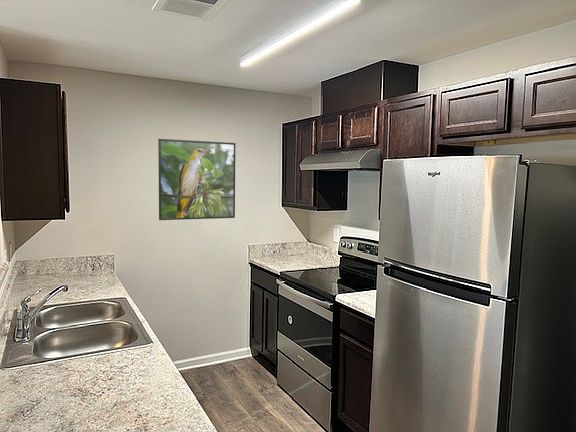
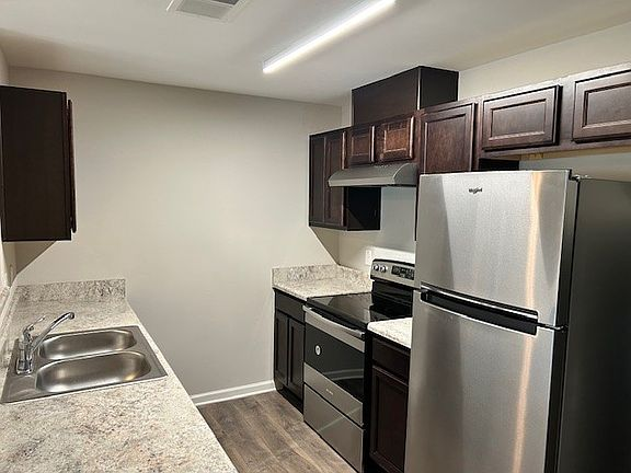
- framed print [157,138,236,221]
